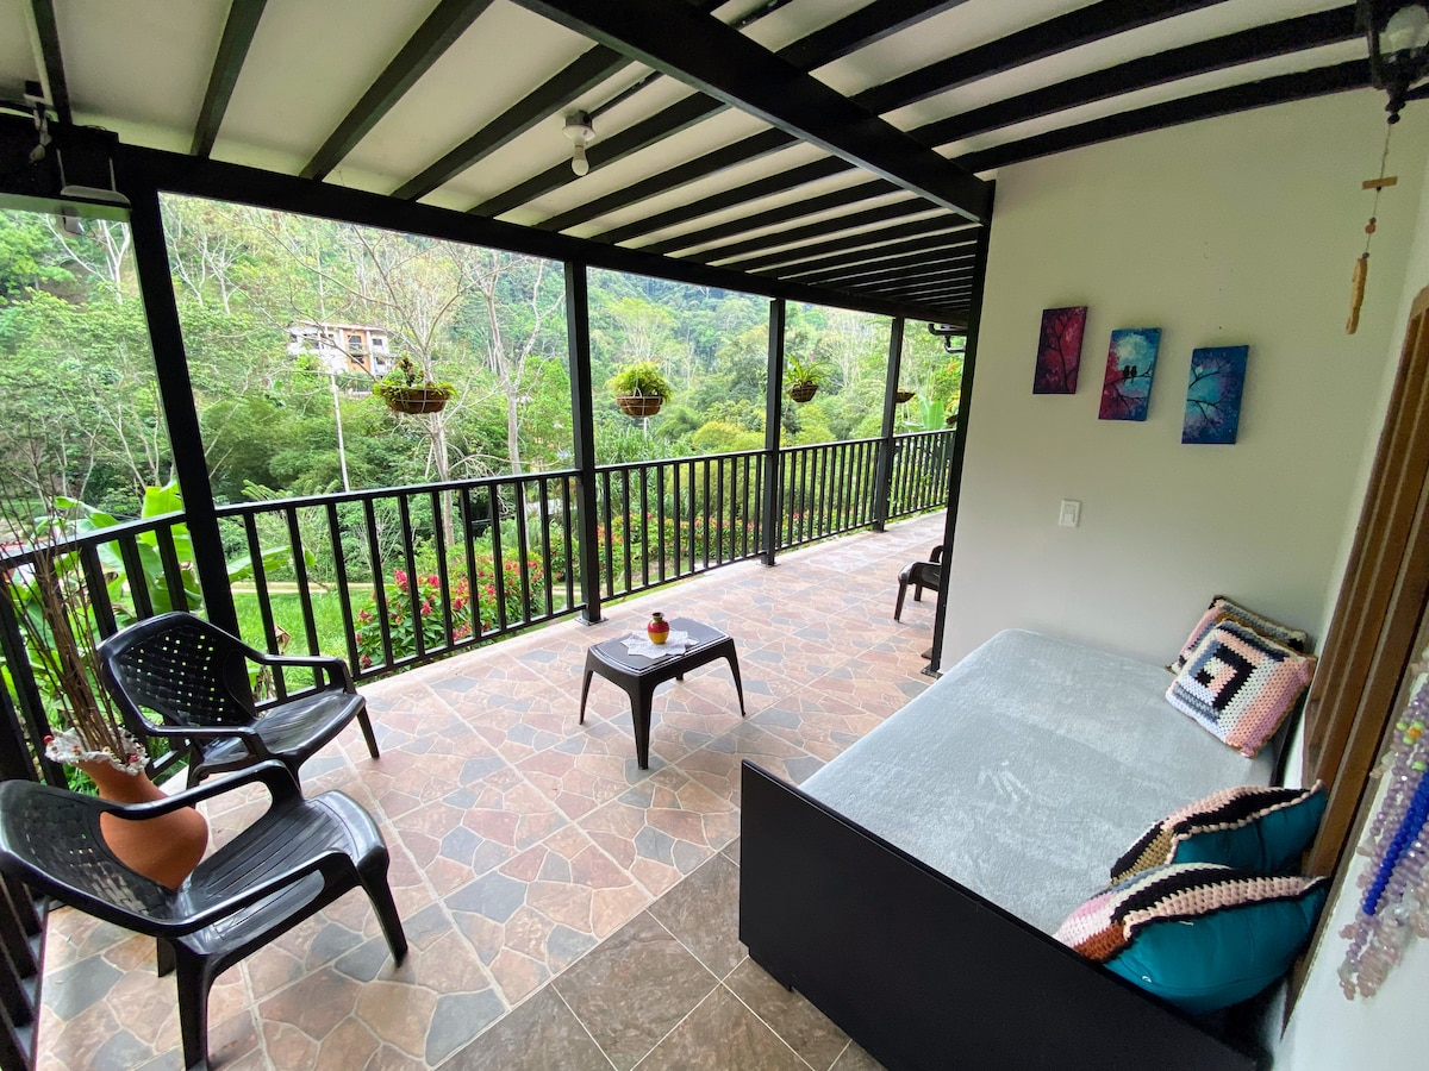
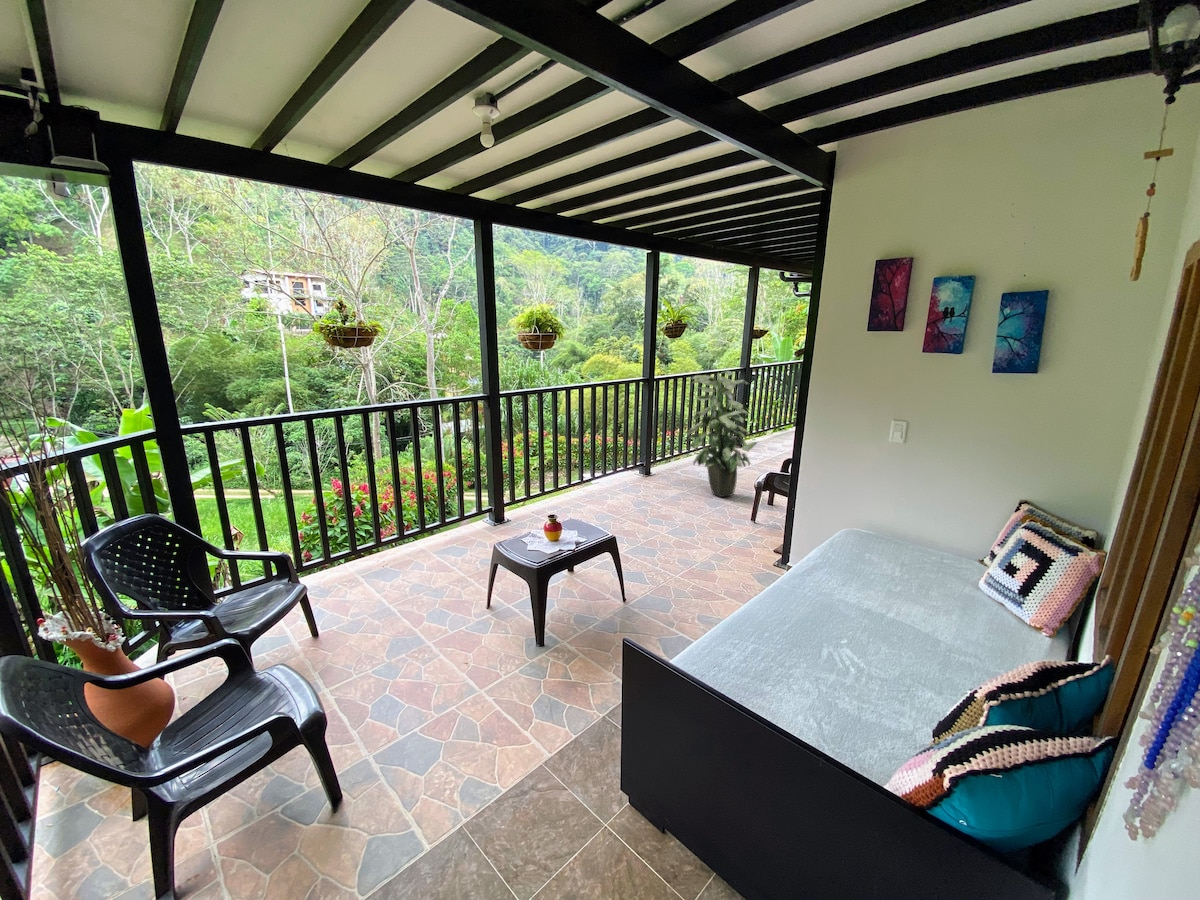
+ indoor plant [686,370,758,498]
